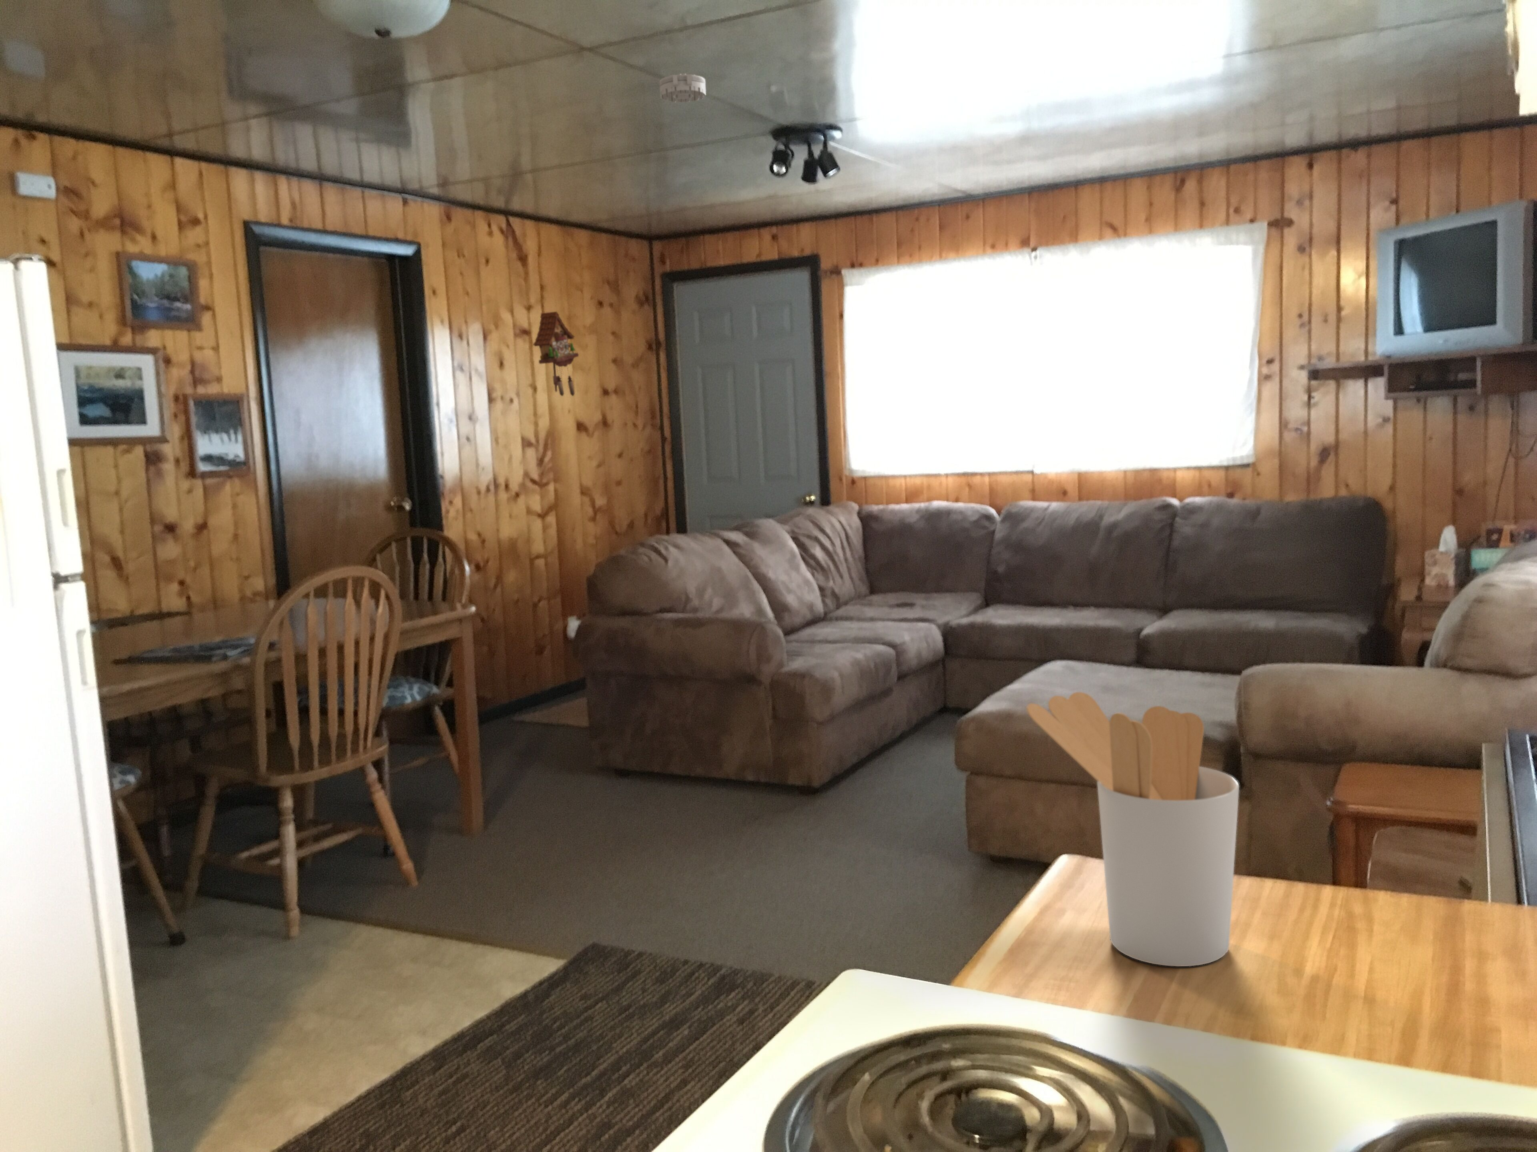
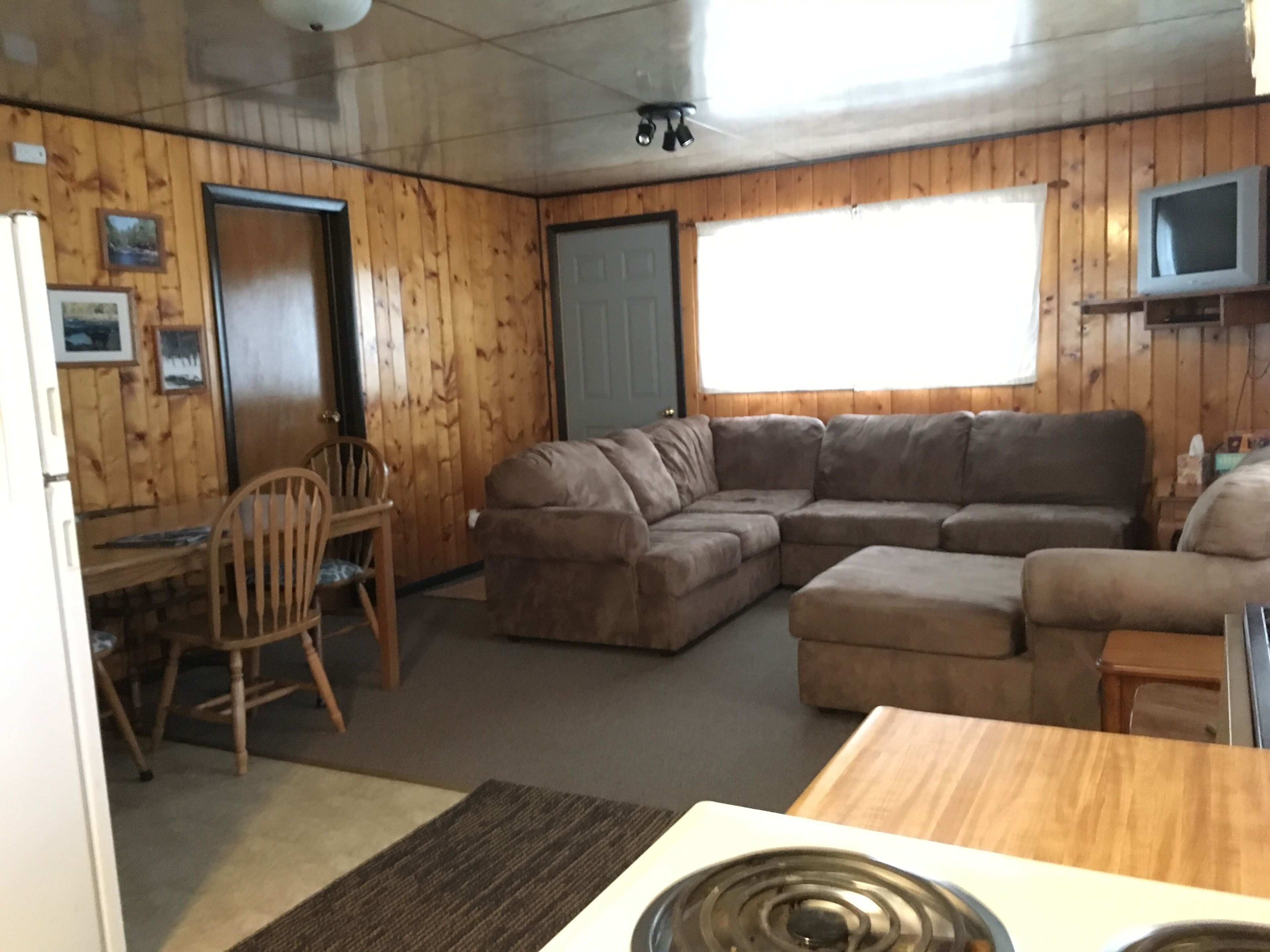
- cuckoo clock [533,311,580,397]
- utensil holder [1026,692,1239,967]
- smoke detector [660,73,707,103]
